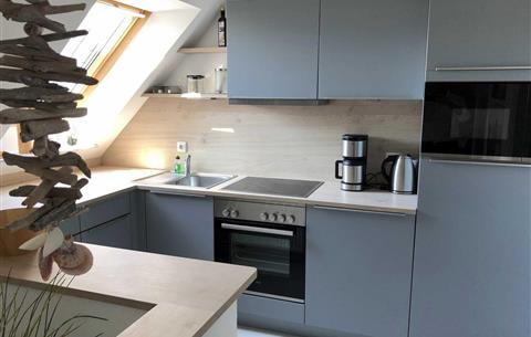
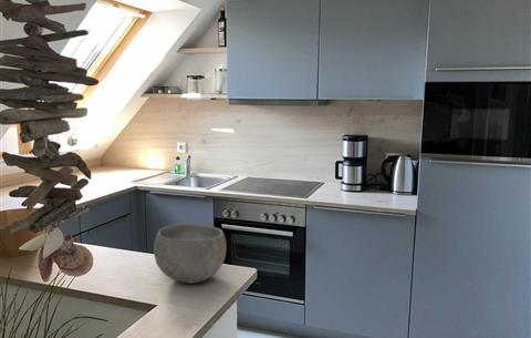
+ bowl [153,223,228,285]
